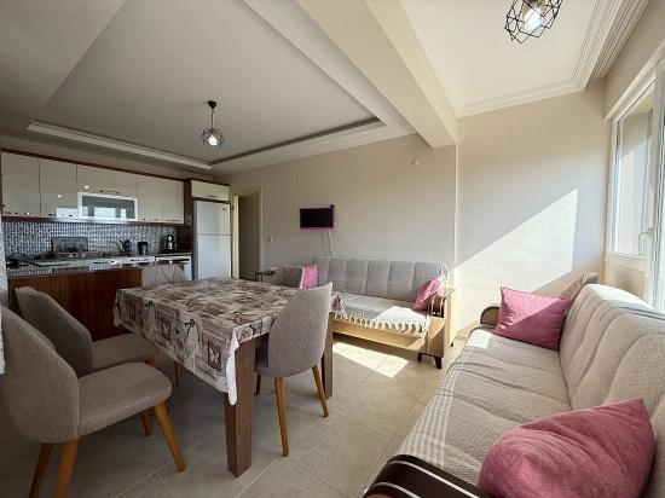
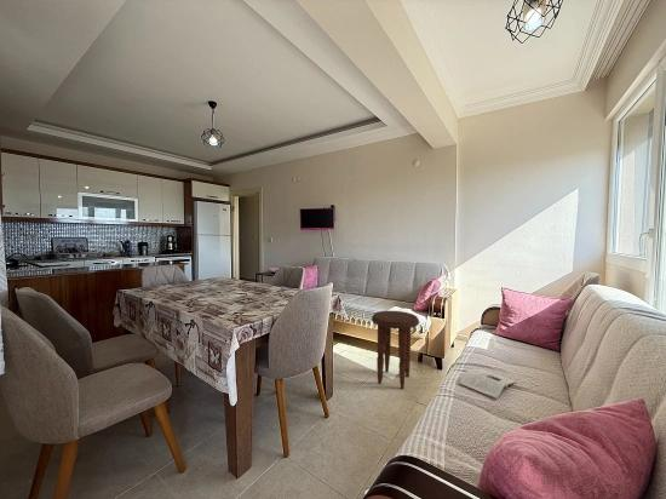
+ magazine [458,368,517,401]
+ side table [371,310,420,390]
